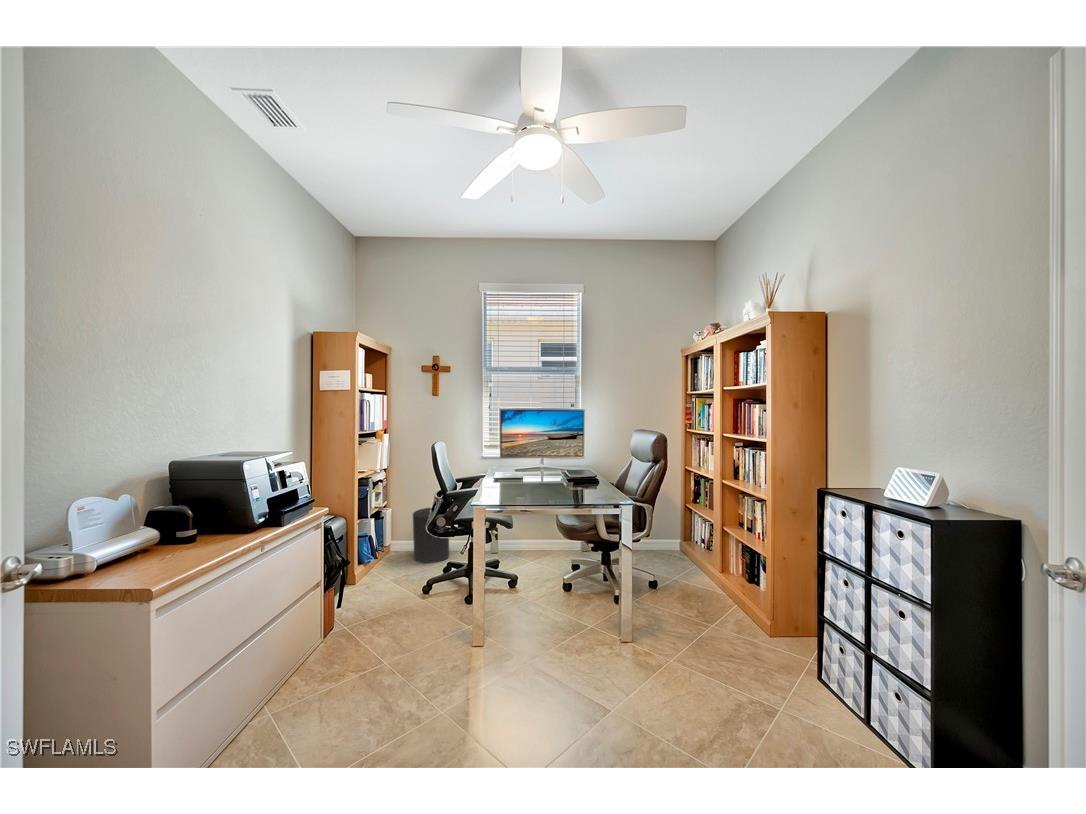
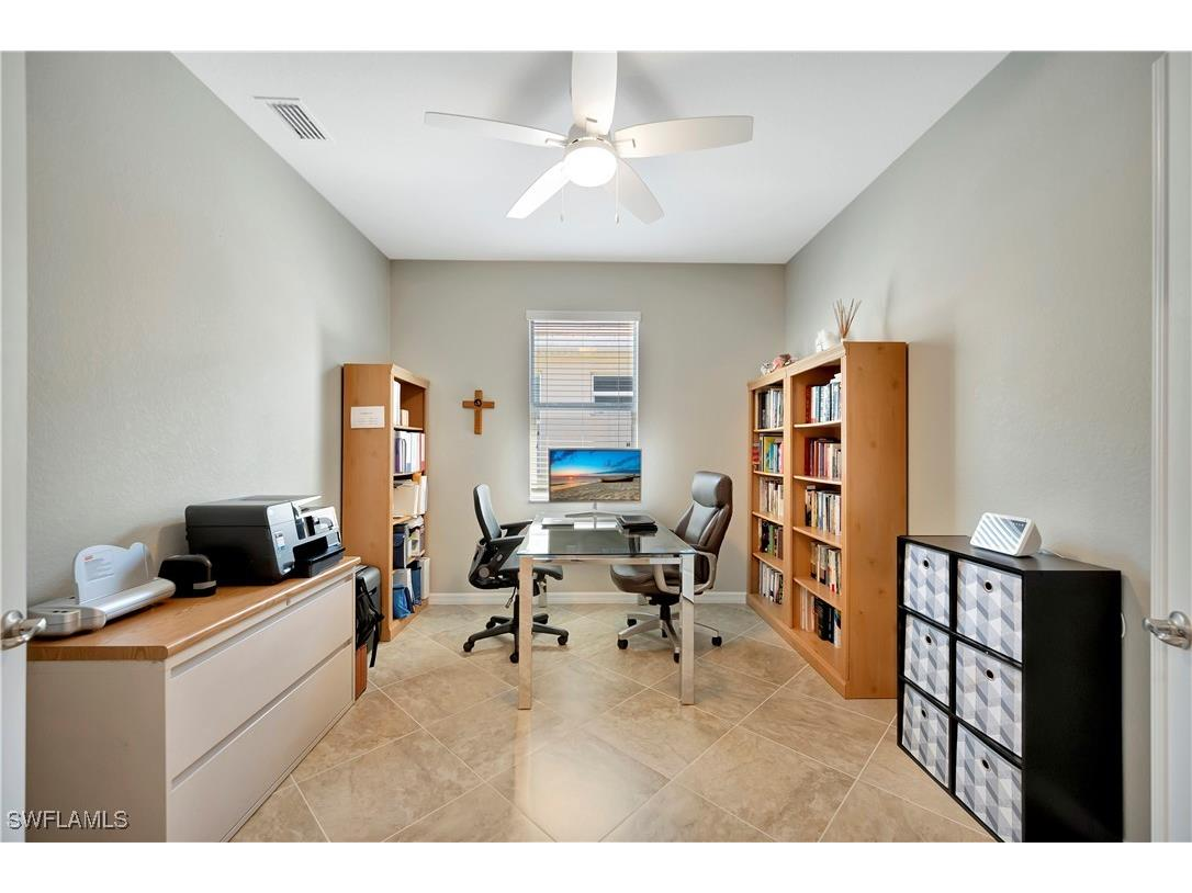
- trash can [412,507,450,564]
